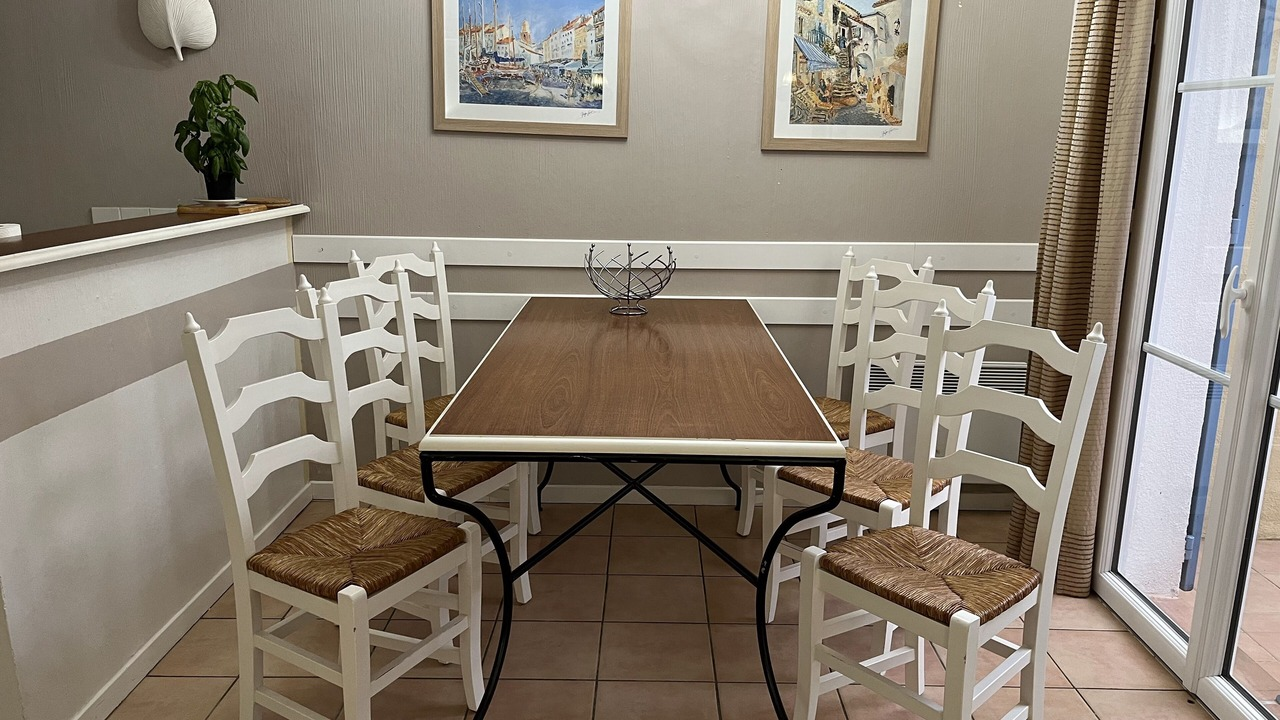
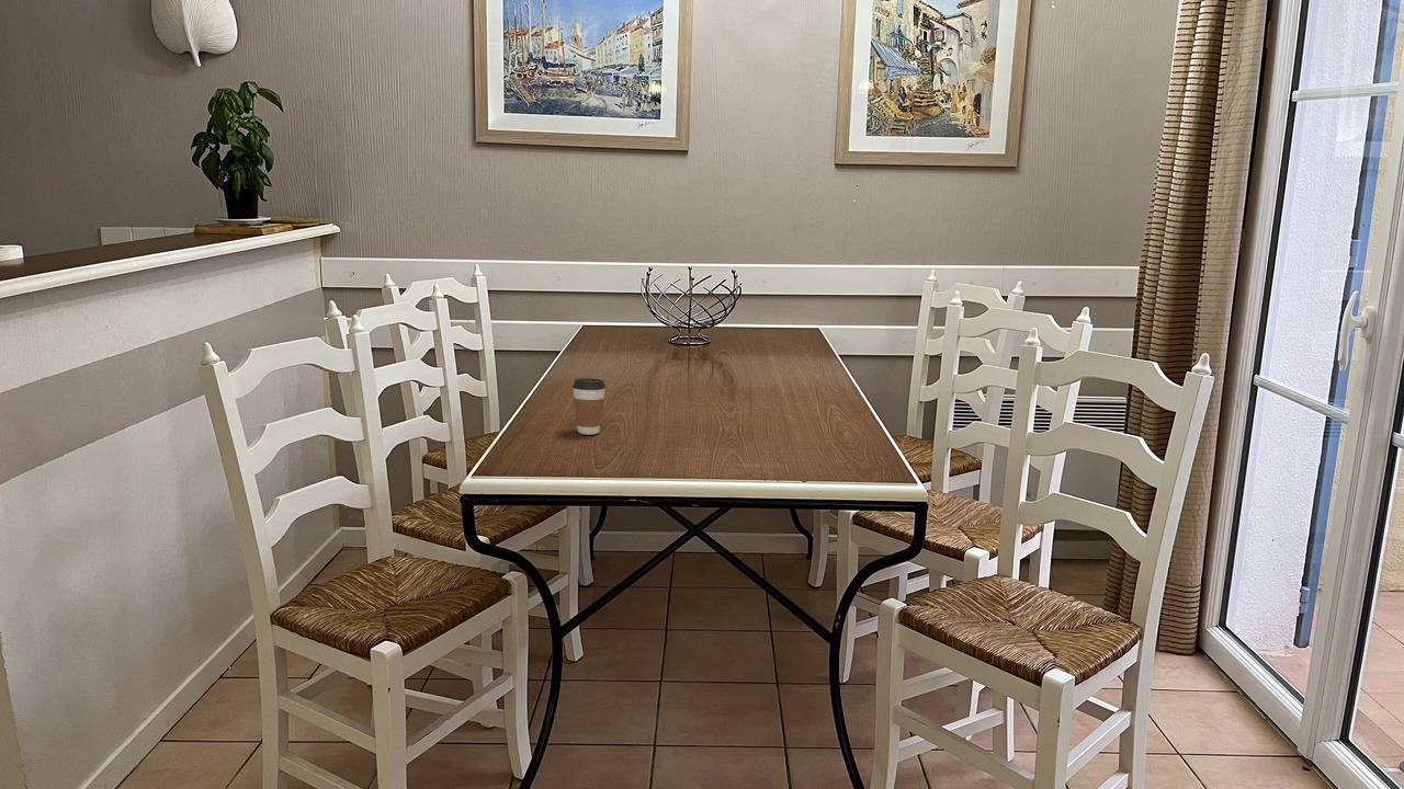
+ coffee cup [571,377,607,436]
